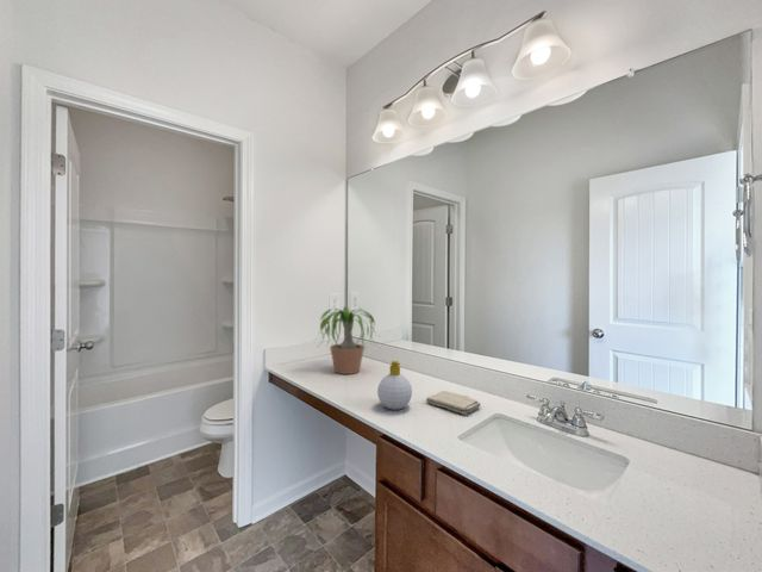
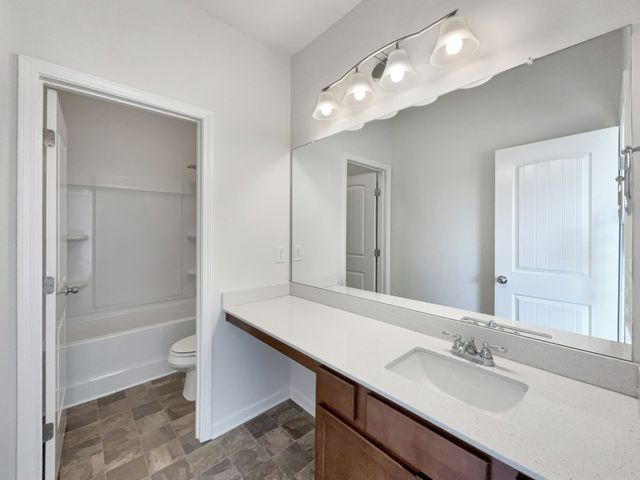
- soap bottle [376,360,413,411]
- washcloth [425,390,481,416]
- potted plant [313,306,382,375]
